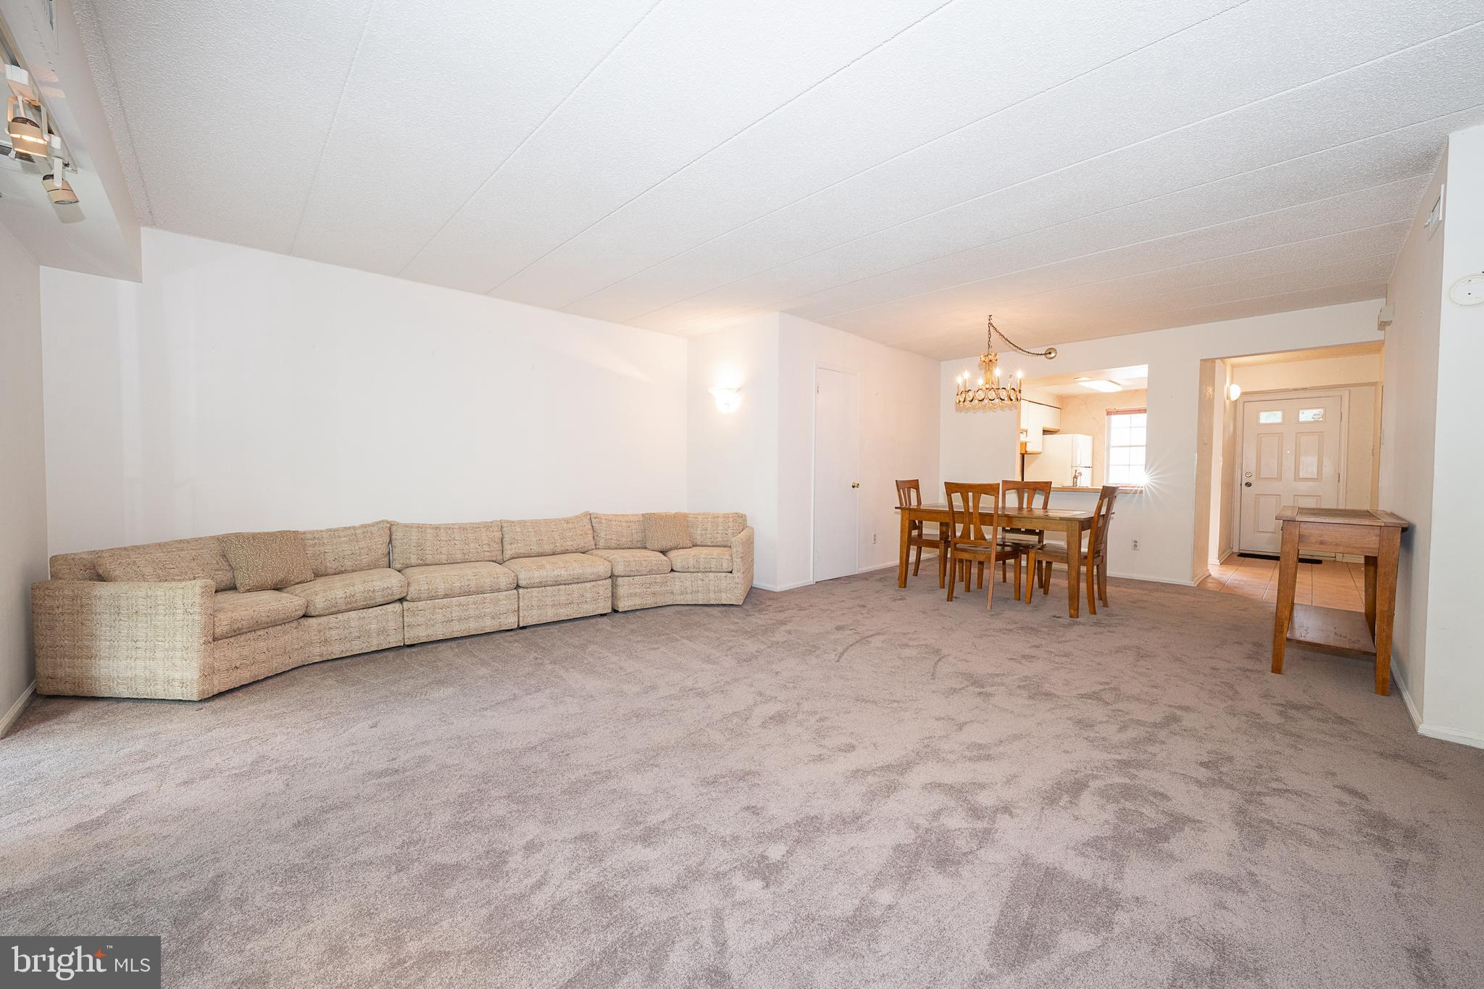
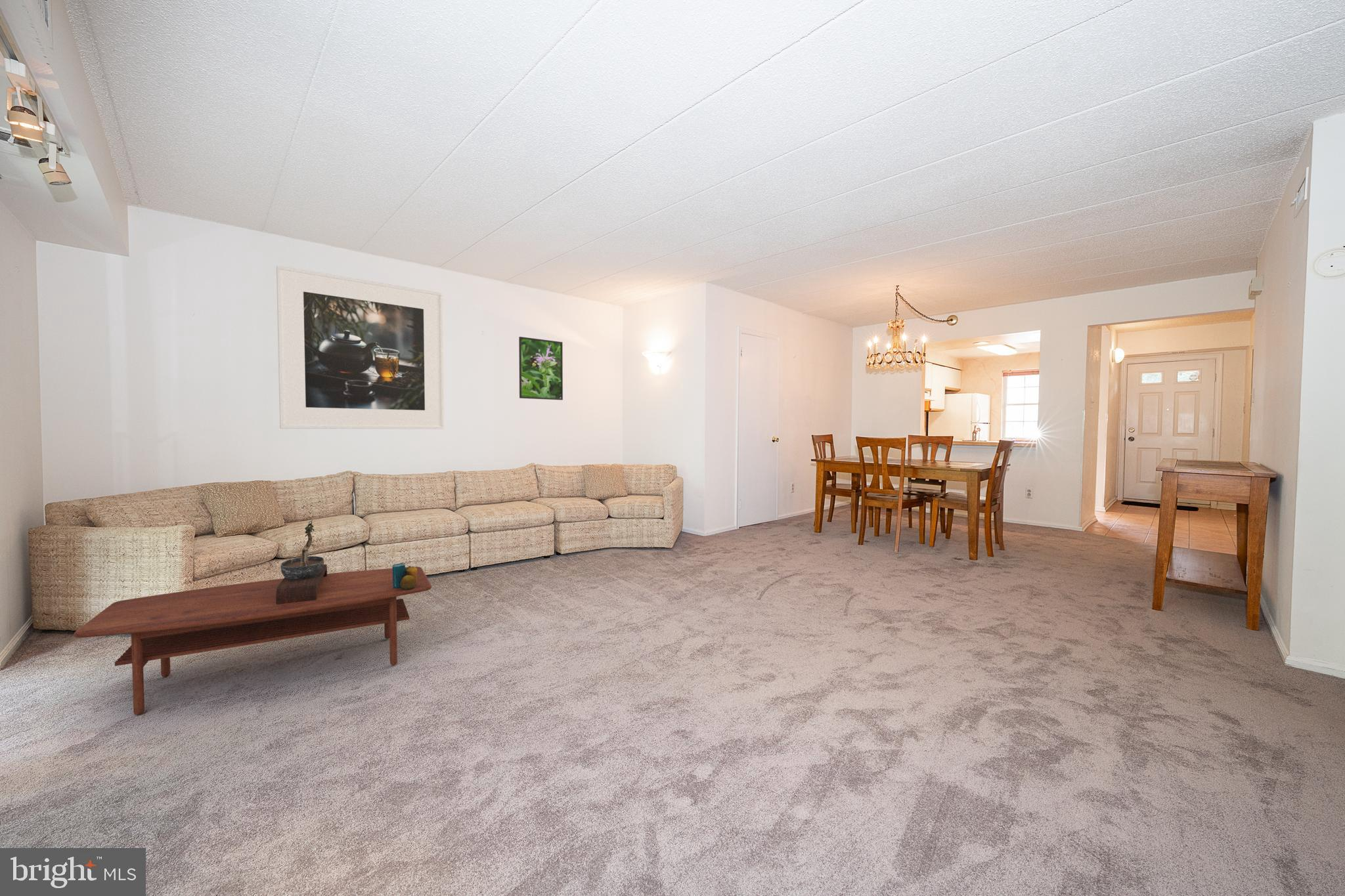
+ bonsai tree [276,519,328,605]
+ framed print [518,336,563,400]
+ candle [392,563,417,589]
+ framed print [276,265,445,430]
+ coffee table [73,566,432,715]
